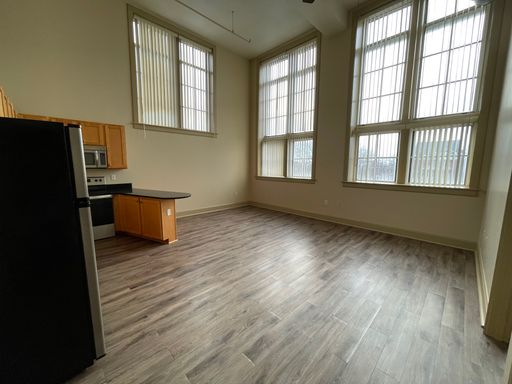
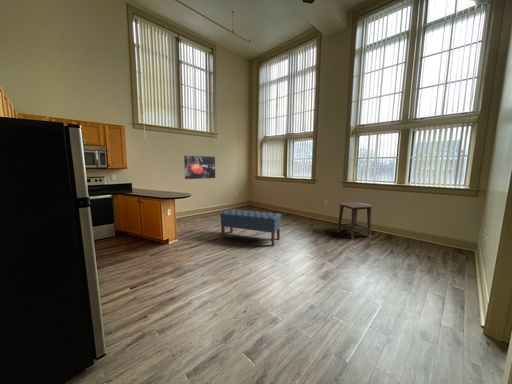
+ wall art [183,155,216,180]
+ bench [219,208,282,247]
+ side table [336,201,376,240]
